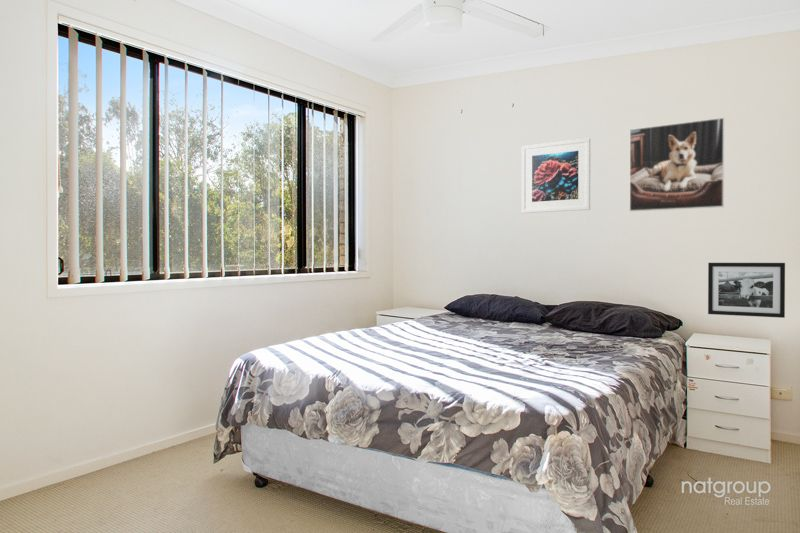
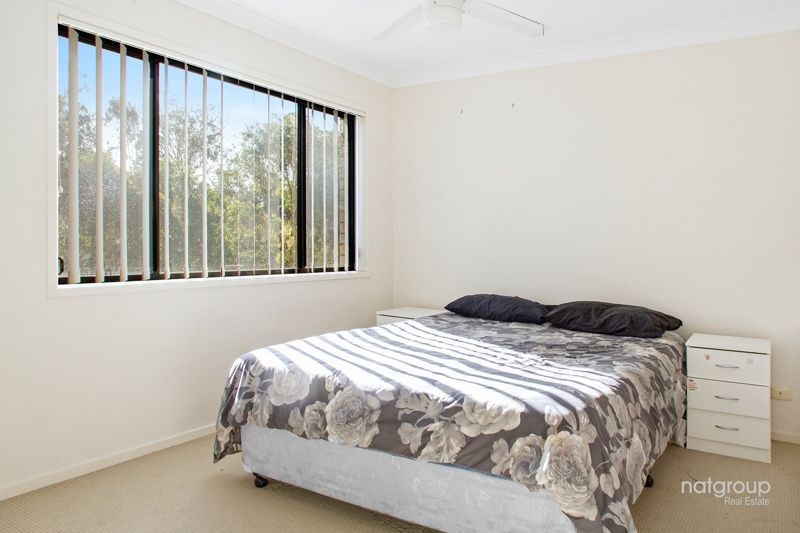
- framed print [628,117,725,212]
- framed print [521,137,591,214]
- picture frame [707,262,786,319]
